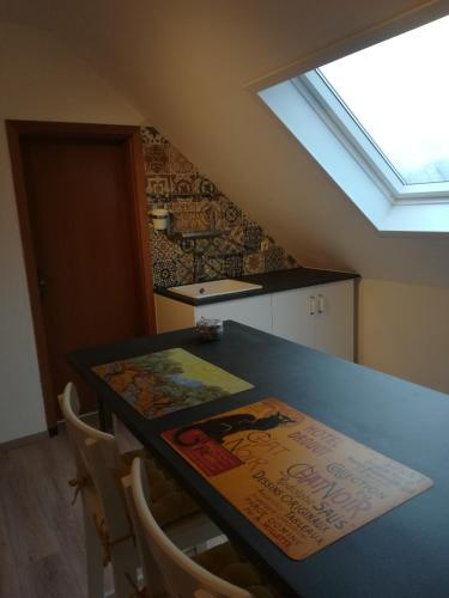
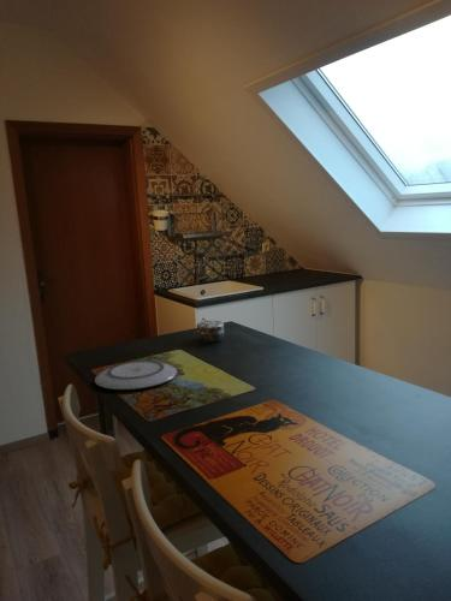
+ plate [94,359,178,391]
